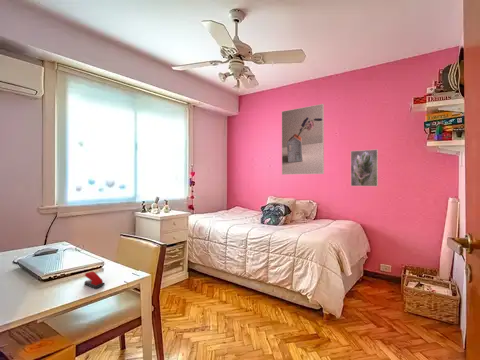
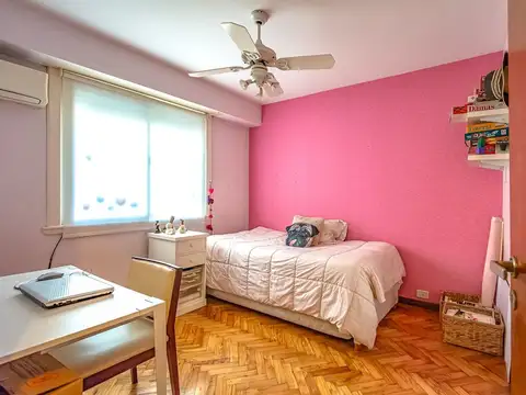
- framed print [350,148,379,187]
- stapler [84,270,105,289]
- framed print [281,103,325,176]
